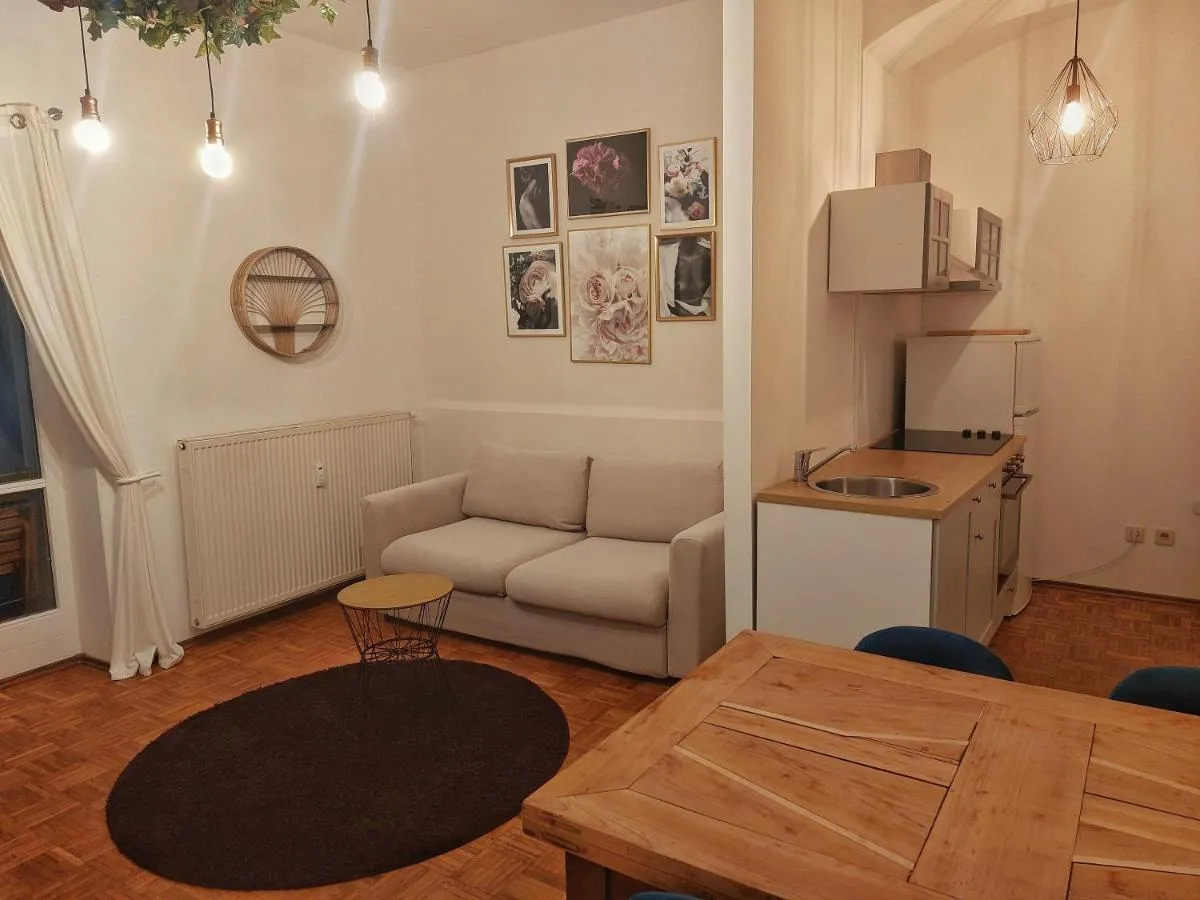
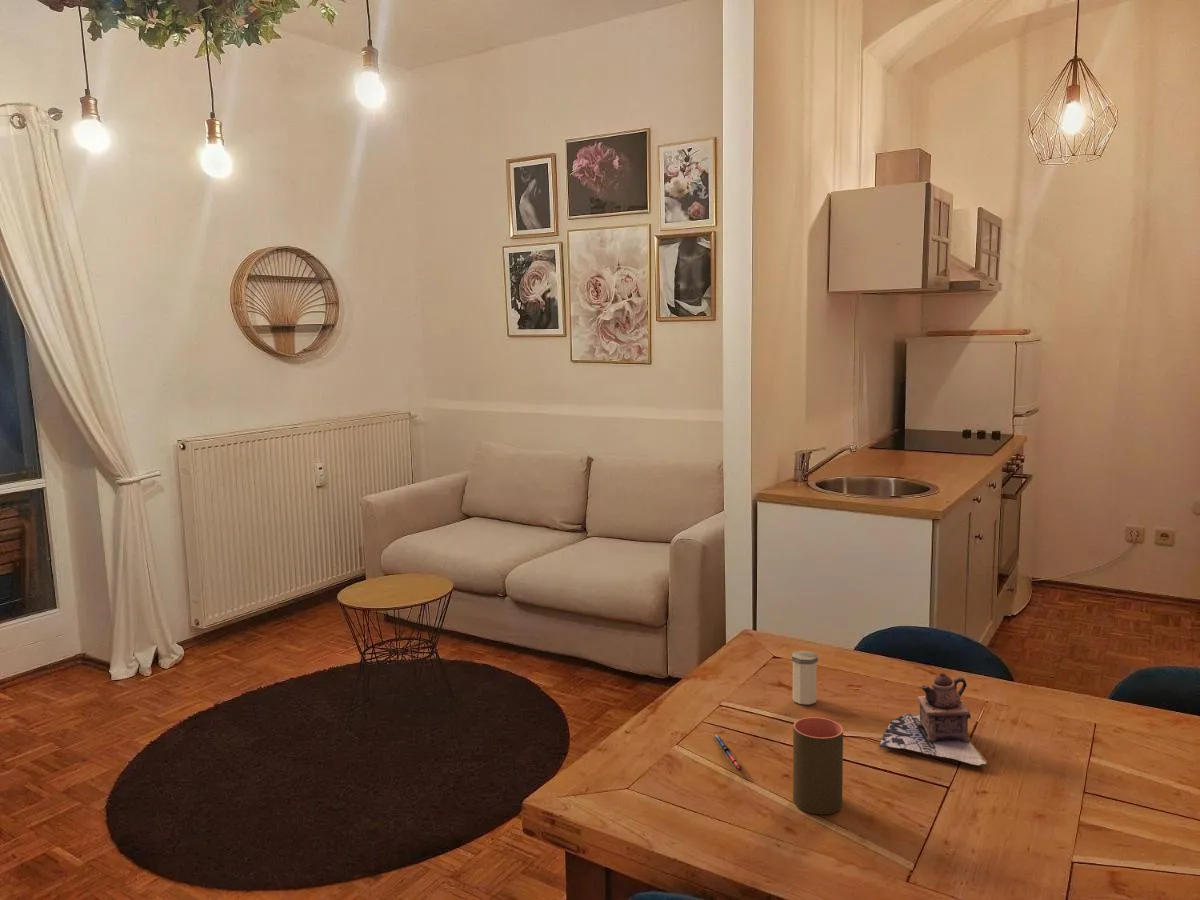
+ salt shaker [791,650,819,705]
+ pen [712,734,744,772]
+ cup [792,716,844,815]
+ teapot [878,672,988,768]
